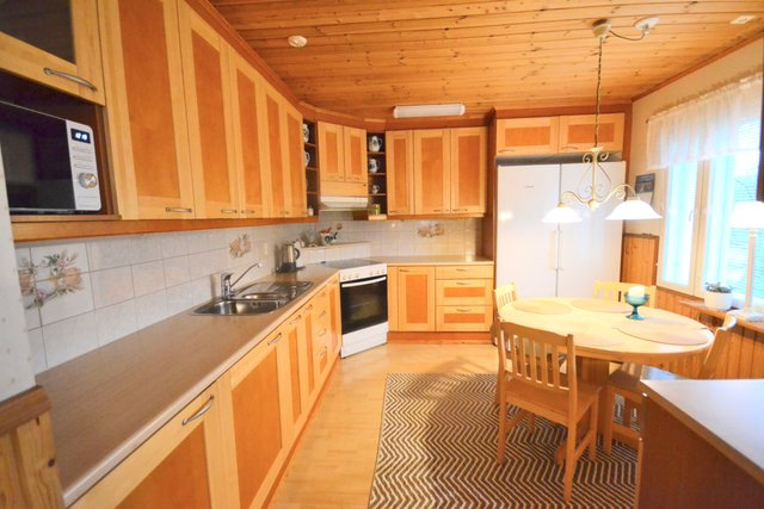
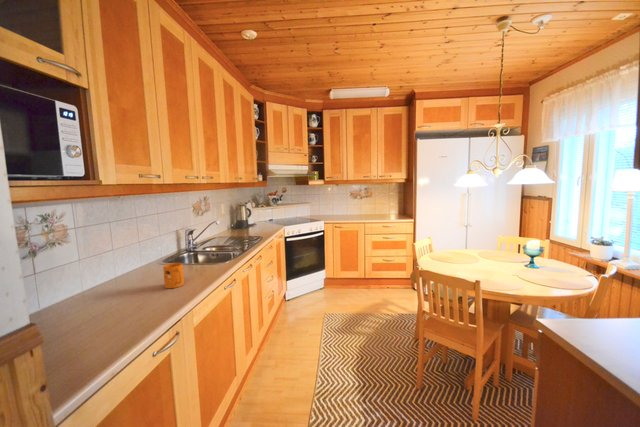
+ mug [162,262,185,289]
